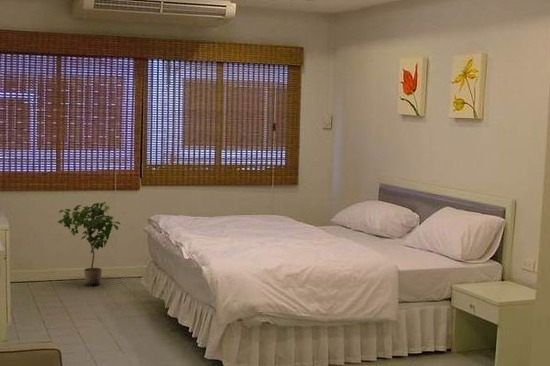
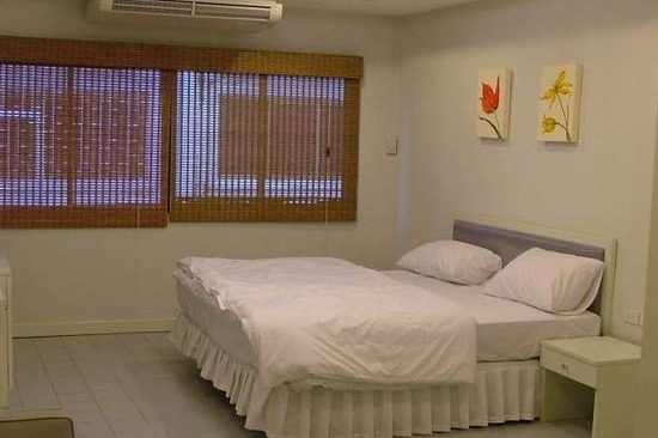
- potted plant [56,201,121,287]
